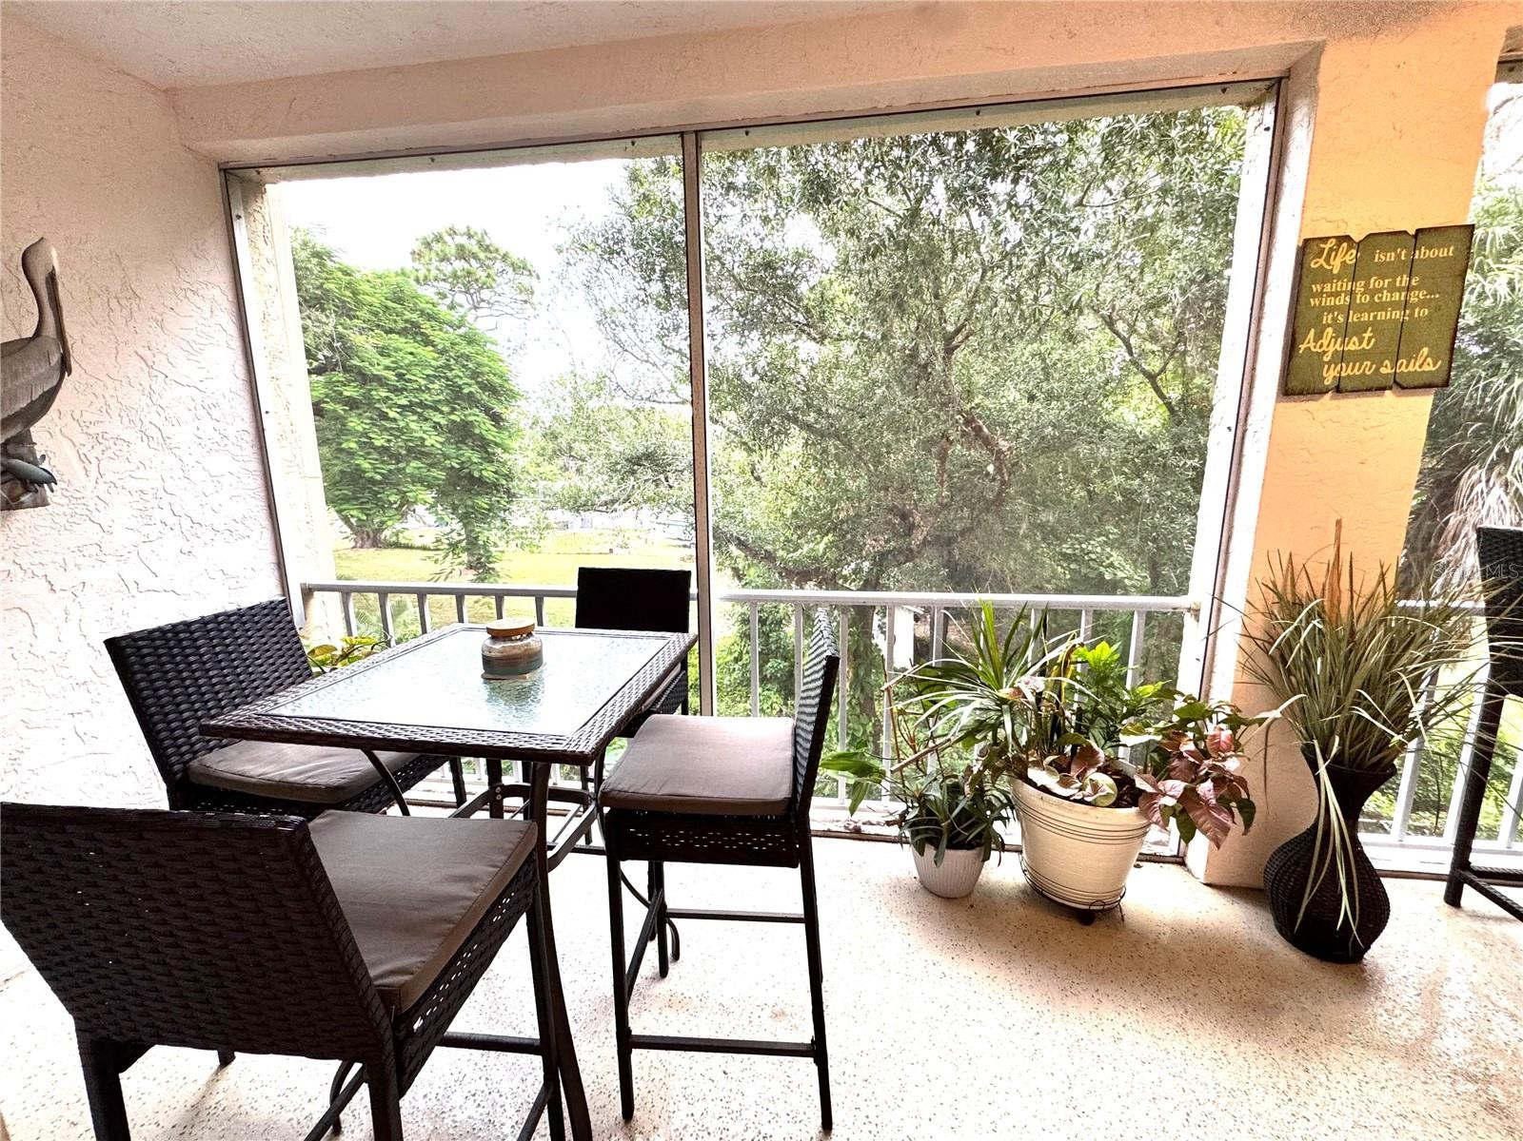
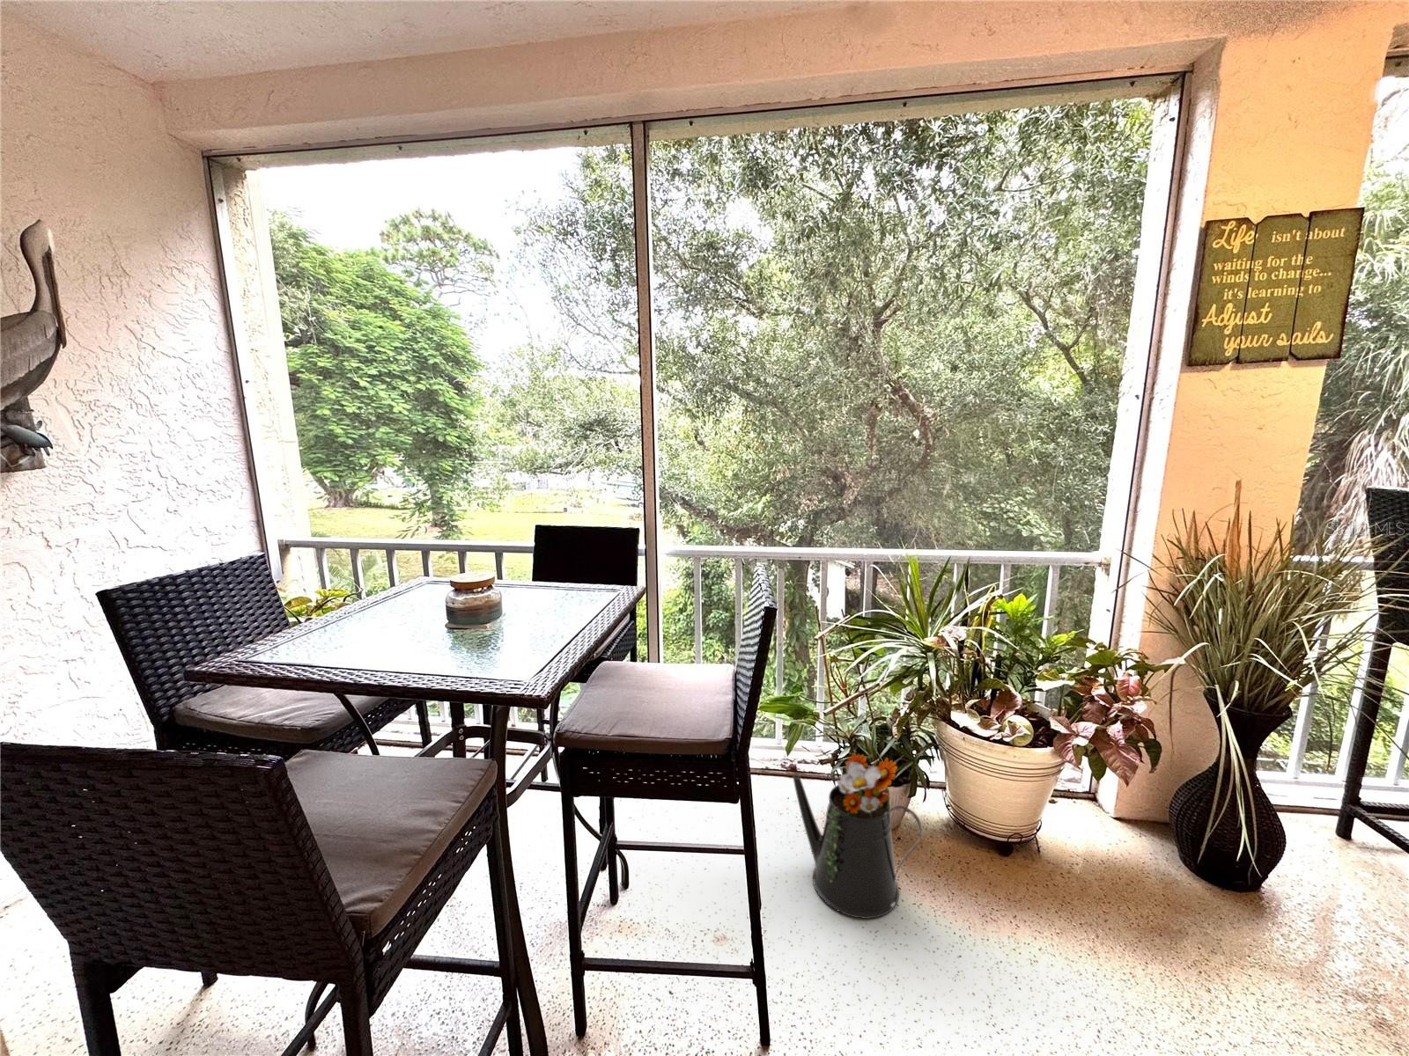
+ watering can [792,752,923,920]
